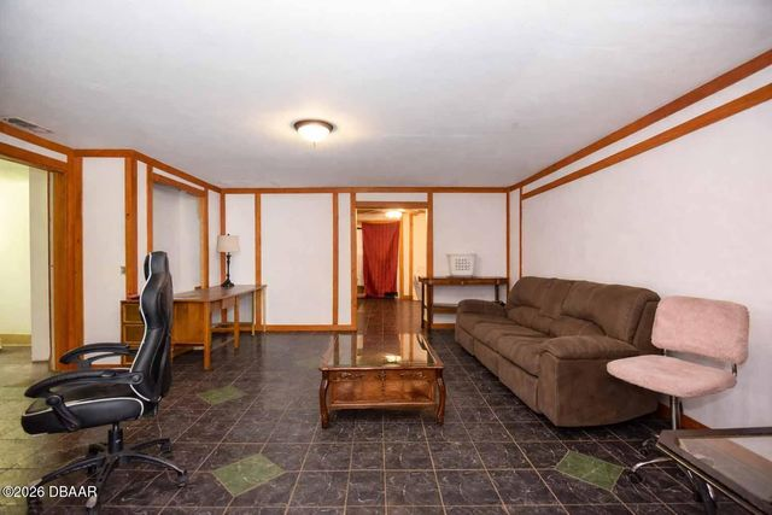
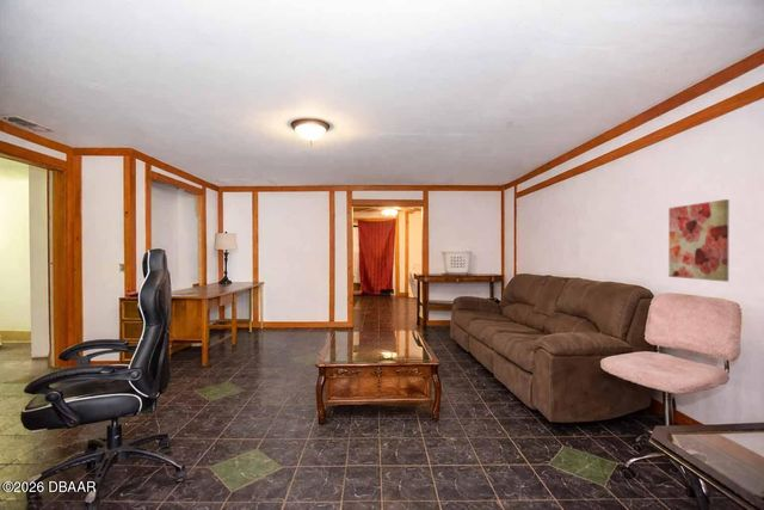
+ wall art [667,198,731,283]
